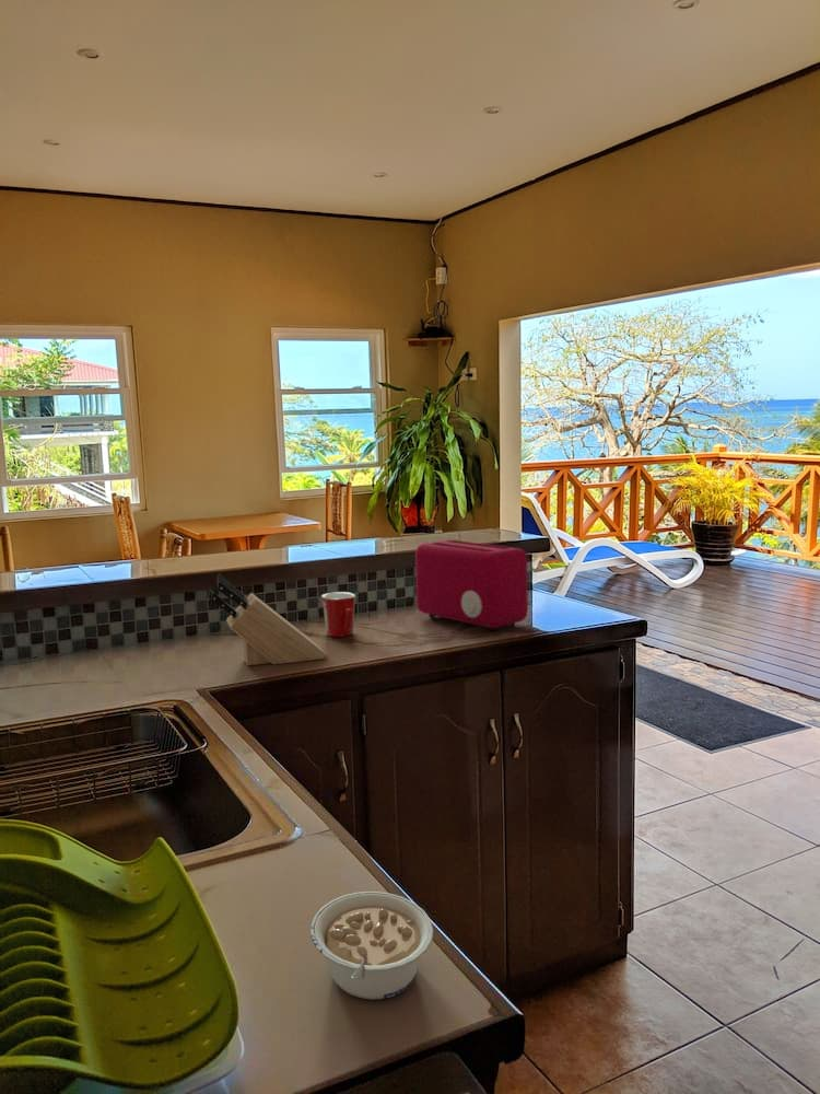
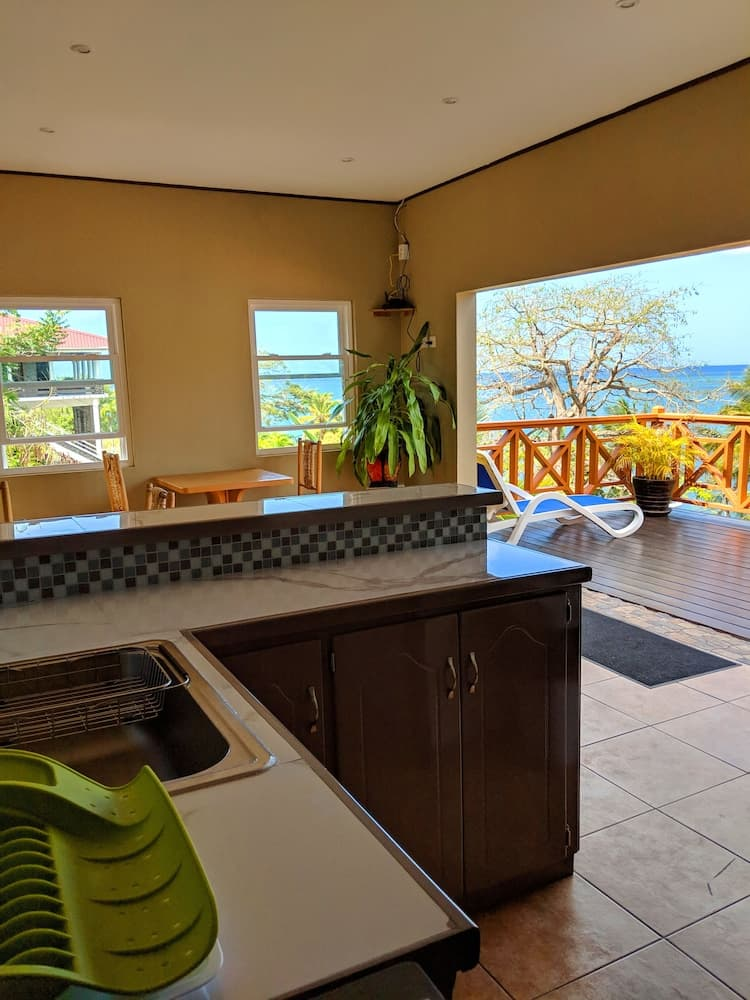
- toaster [414,538,529,632]
- mug [320,591,356,638]
- legume [309,891,434,1001]
- knife block [208,573,328,666]
